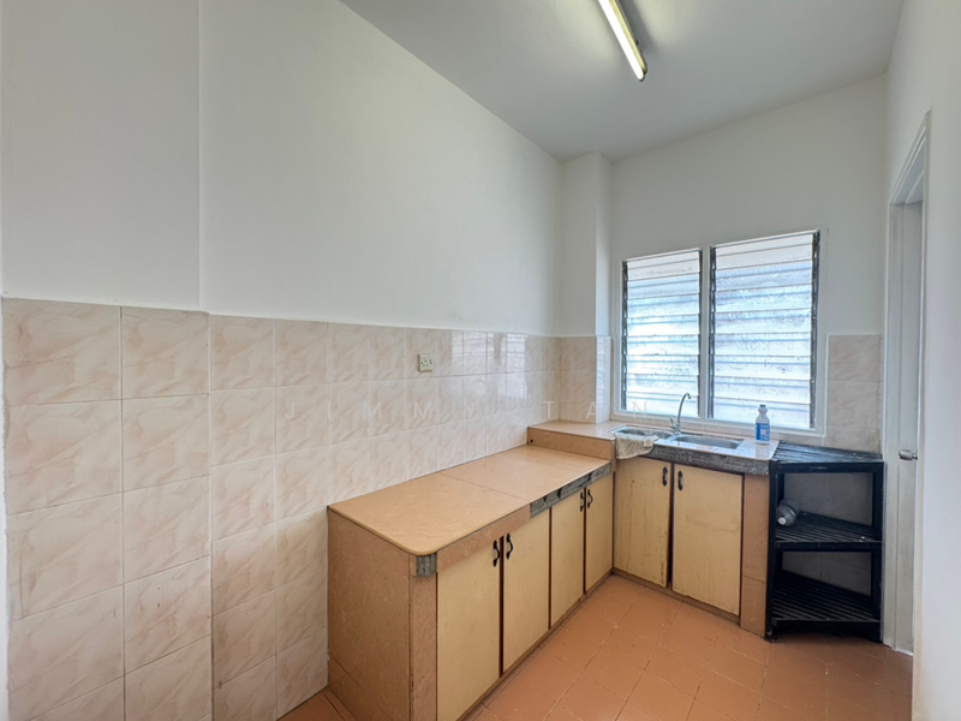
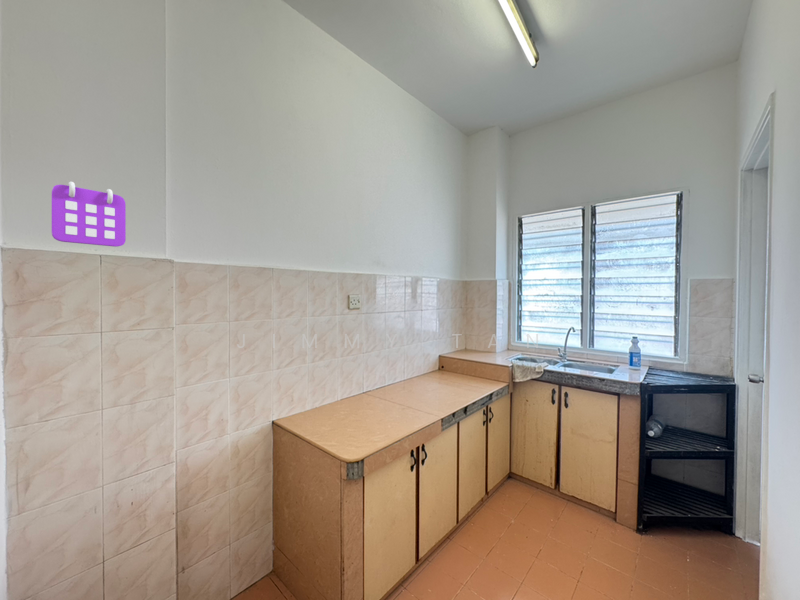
+ calendar [51,181,127,248]
